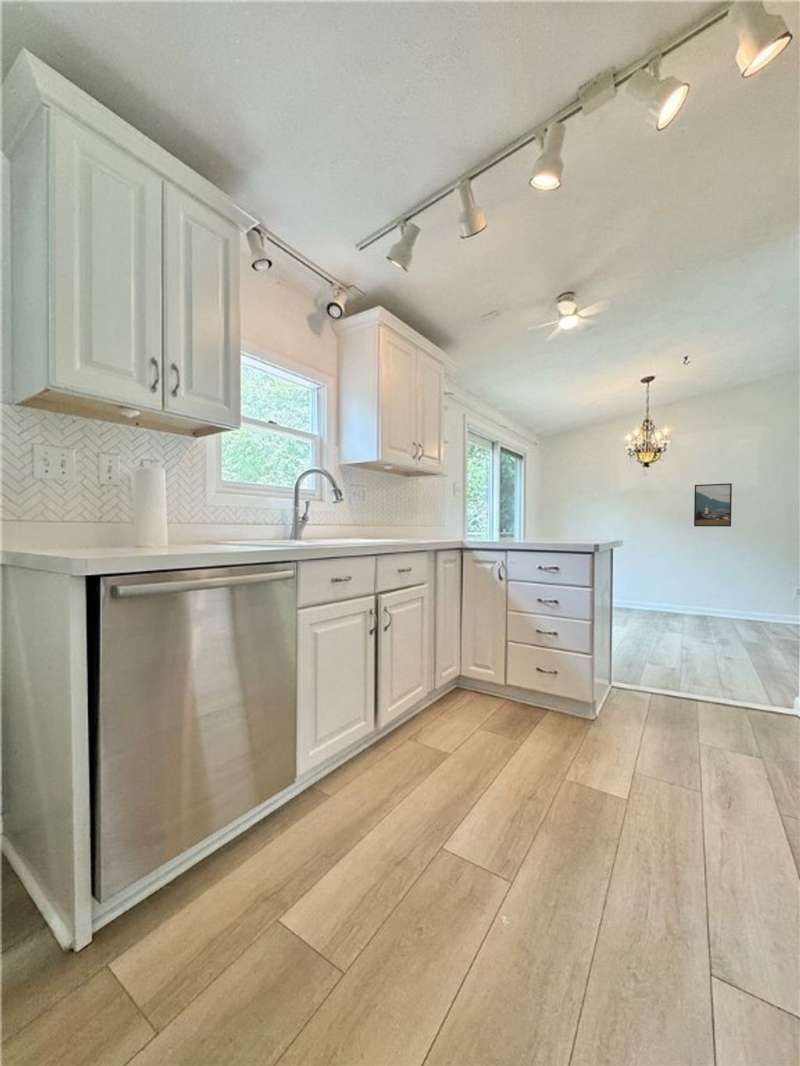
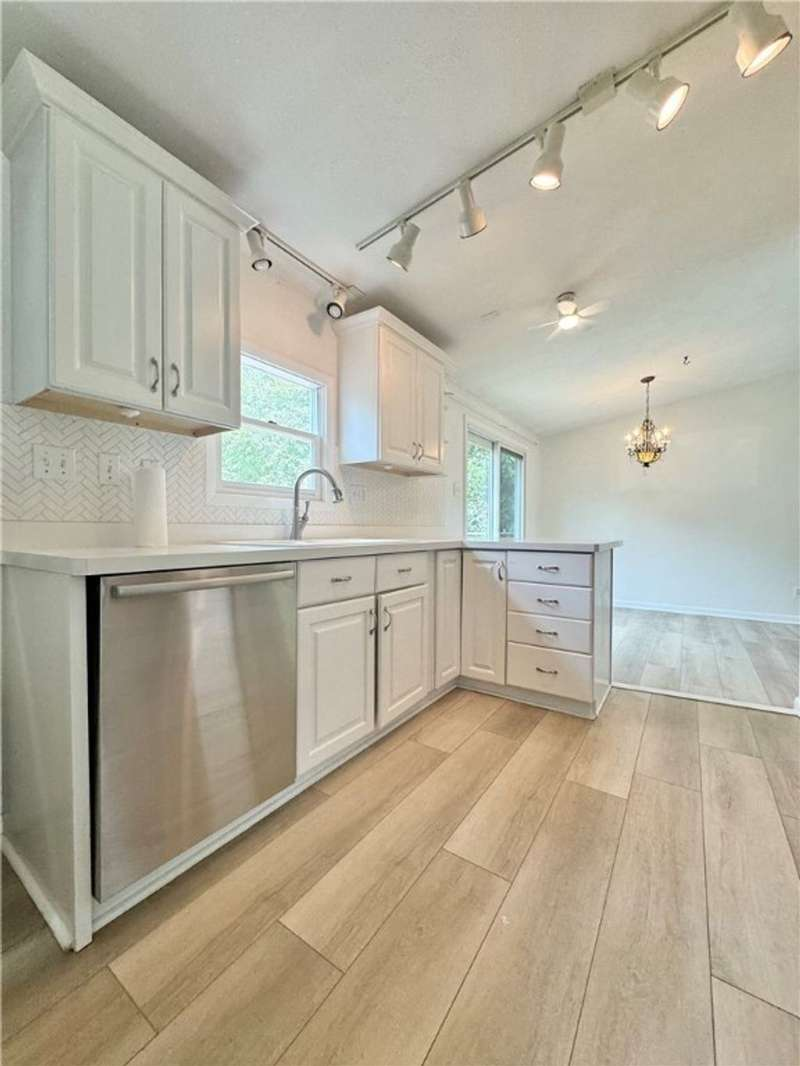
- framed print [693,482,733,528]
